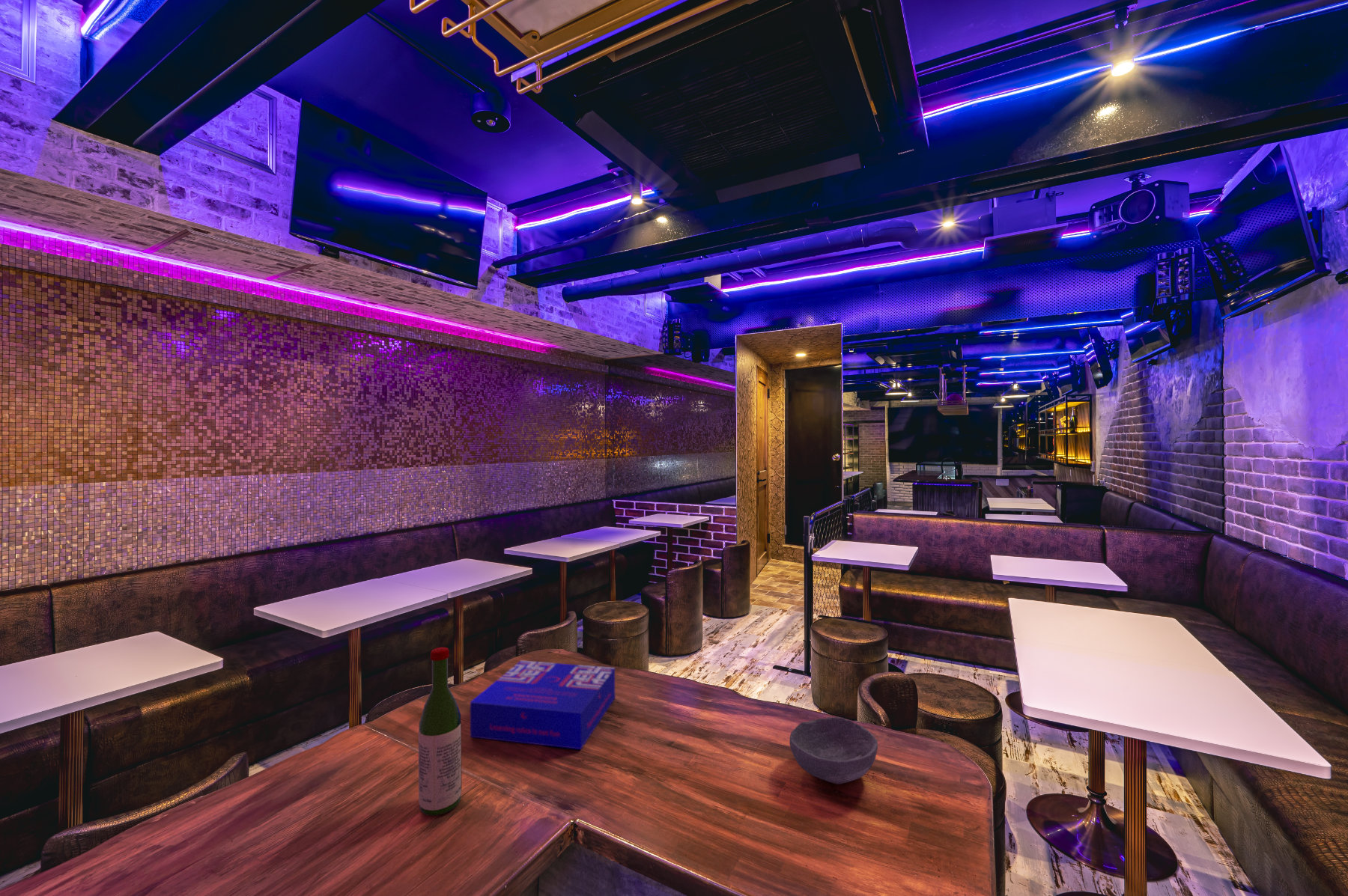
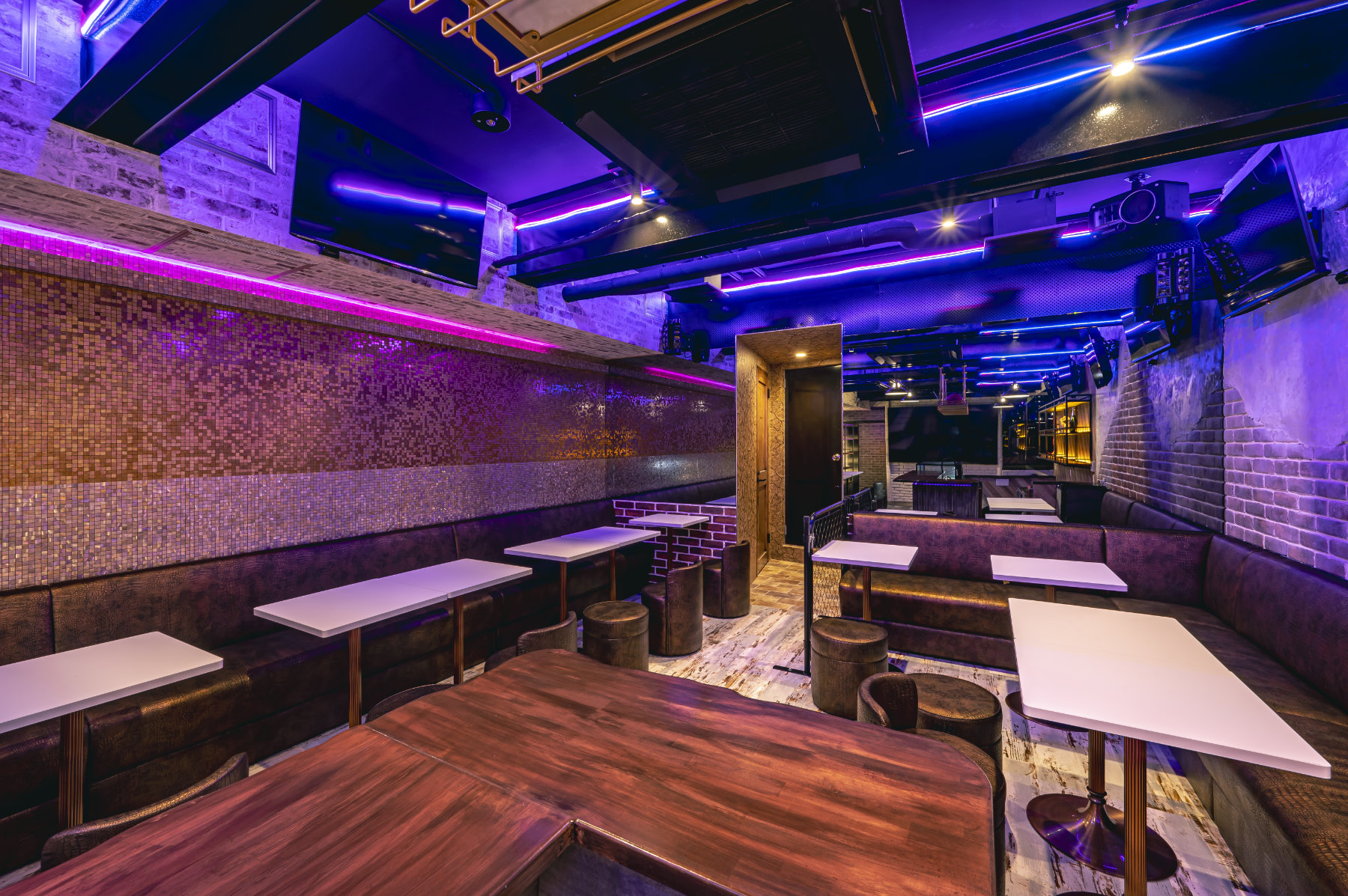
- wine bottle [418,647,463,817]
- board game [470,659,616,750]
- bowl [789,716,878,784]
